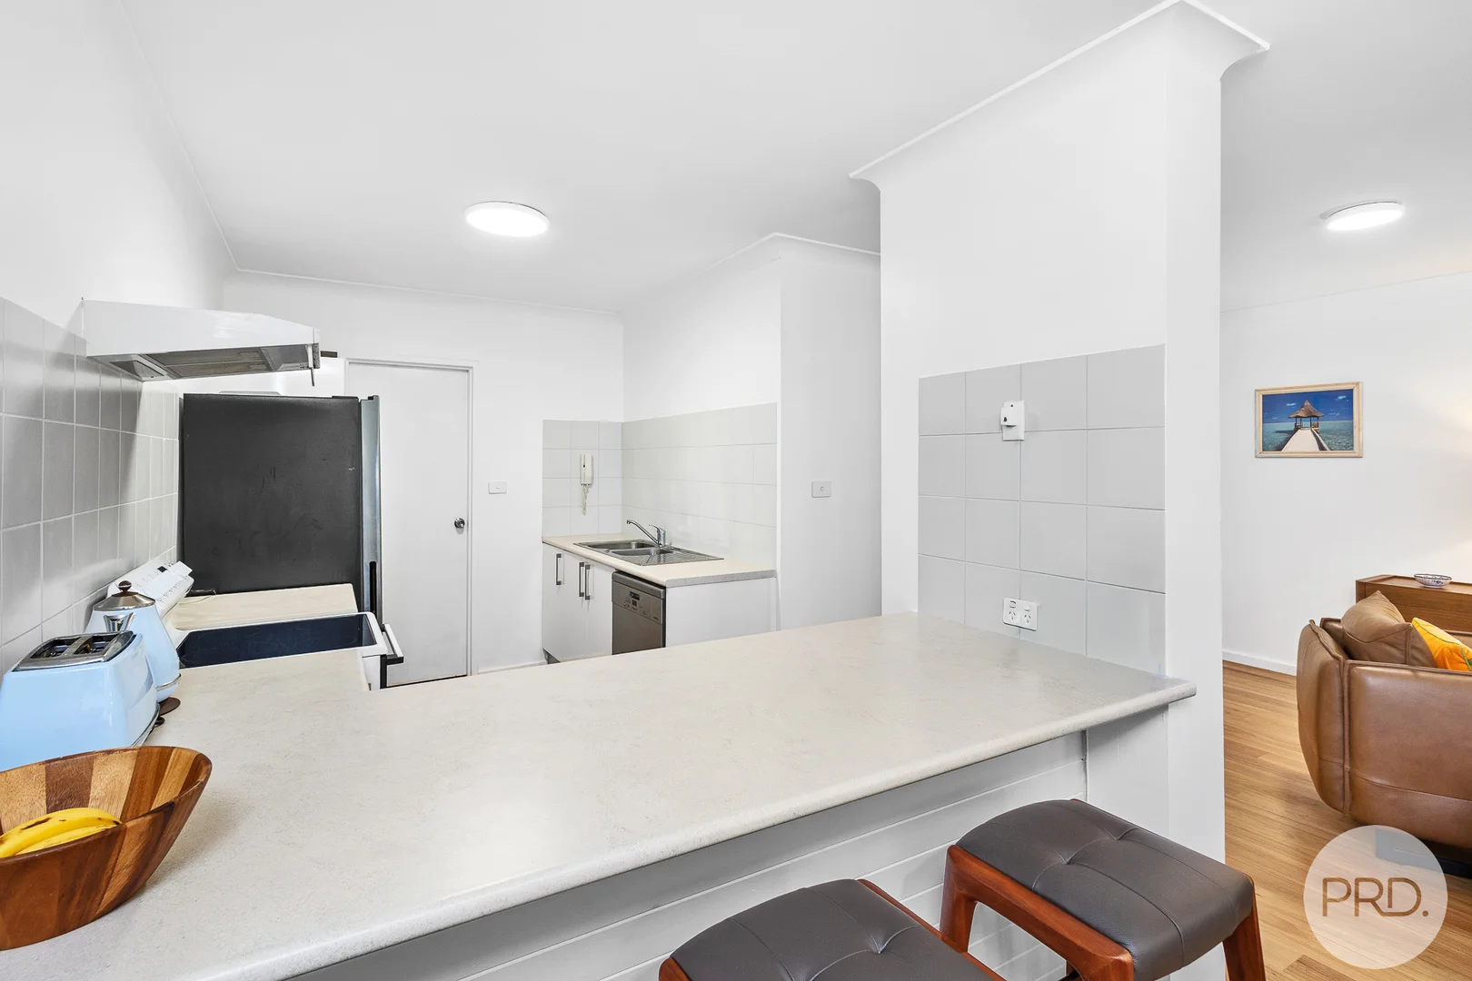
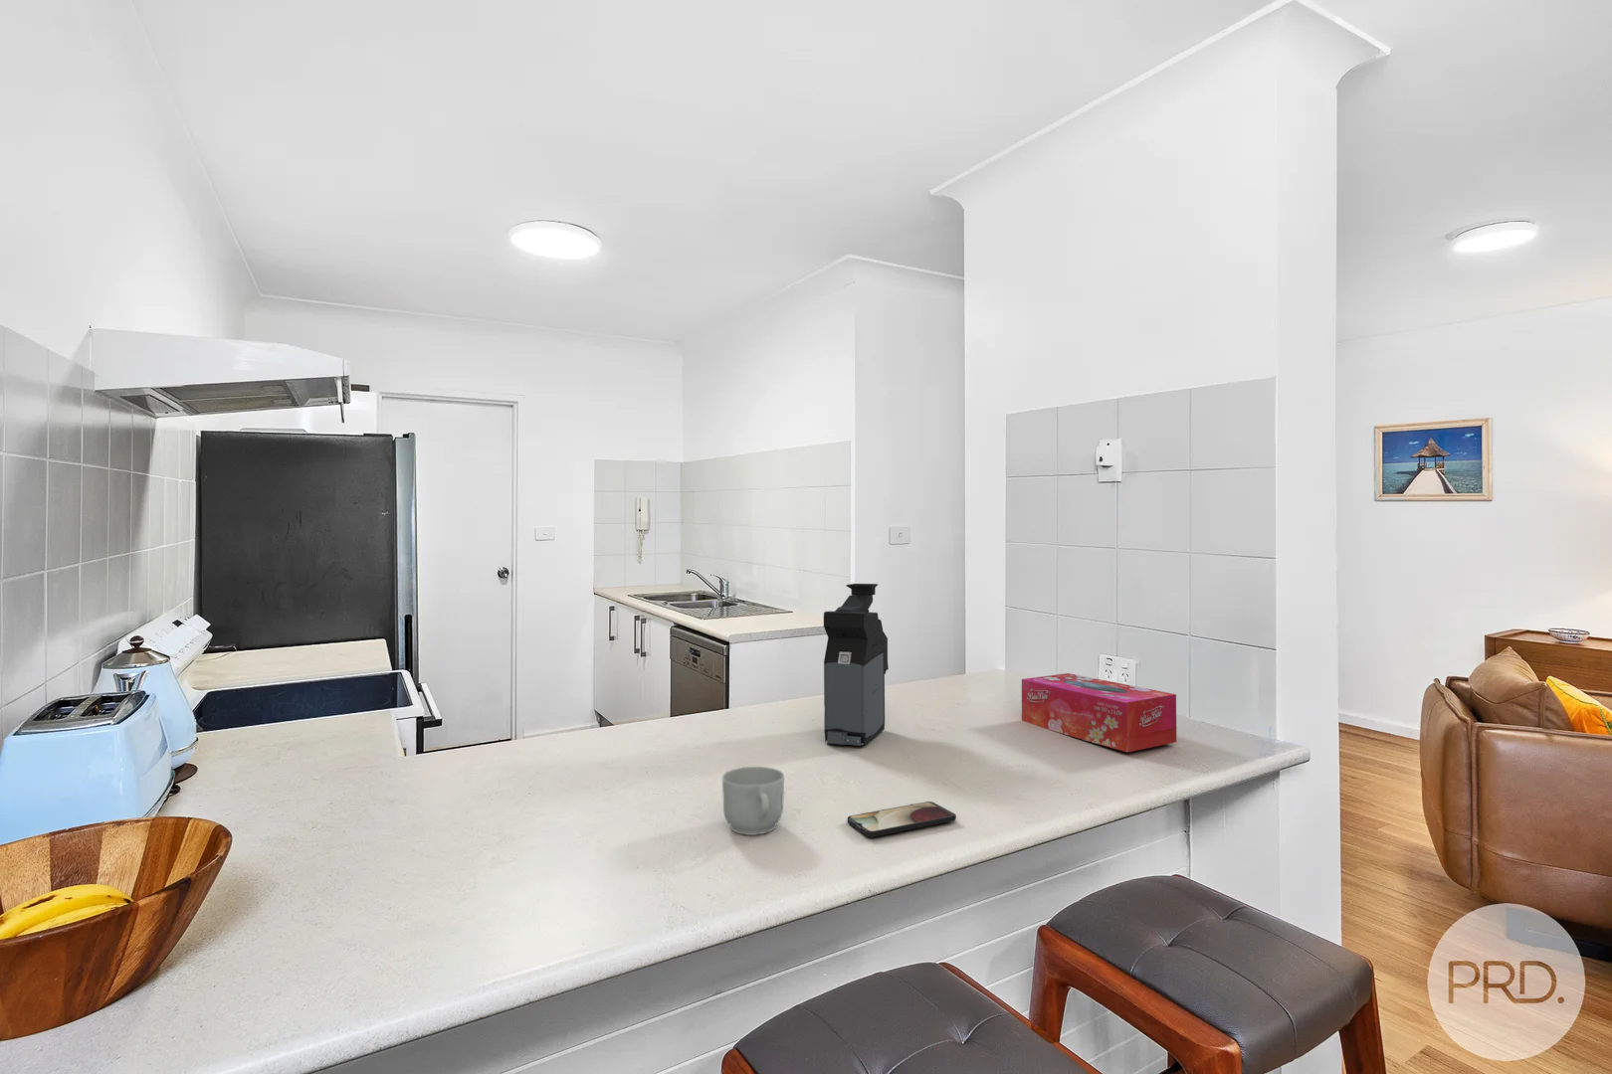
+ mug [721,766,786,837]
+ smartphone [847,801,957,838]
+ coffee maker [823,583,890,747]
+ tissue box [1021,672,1177,753]
